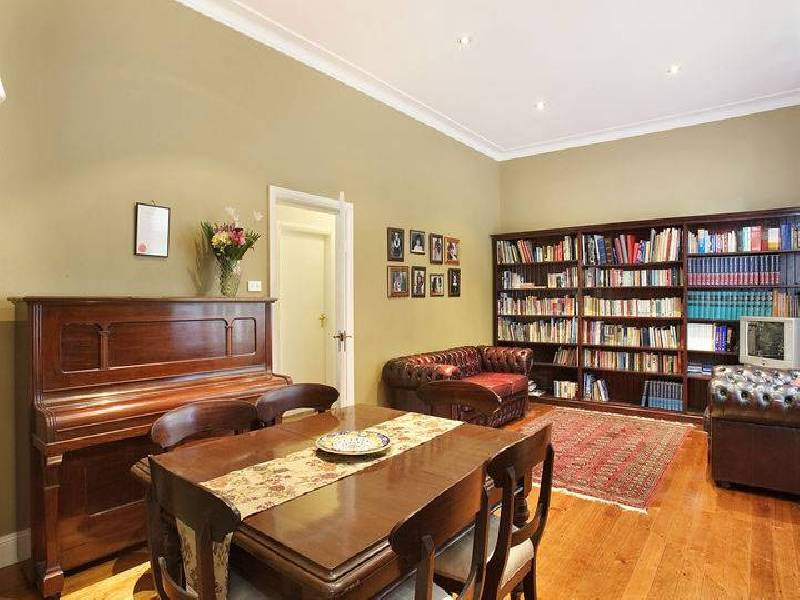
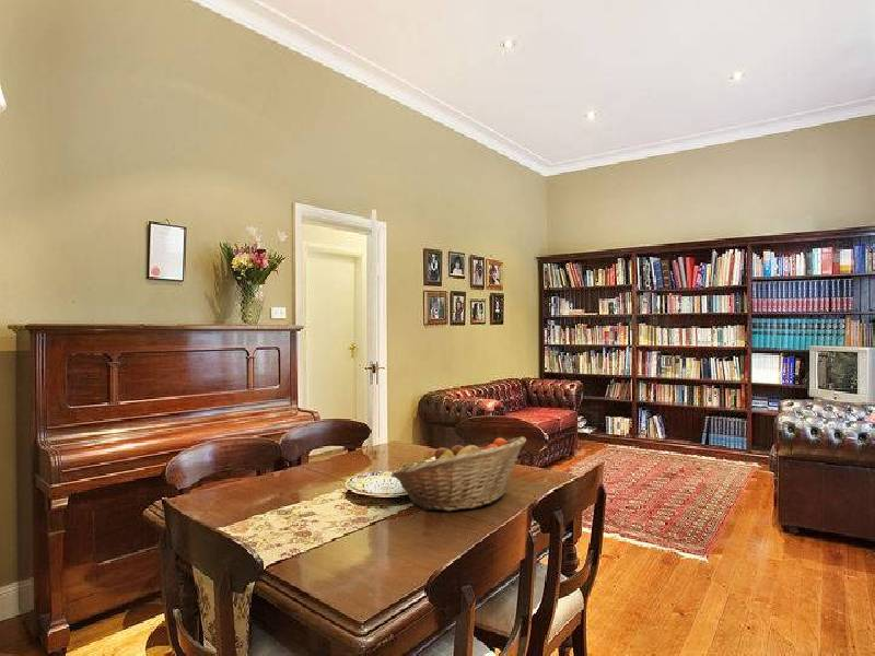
+ fruit basket [390,435,527,512]
